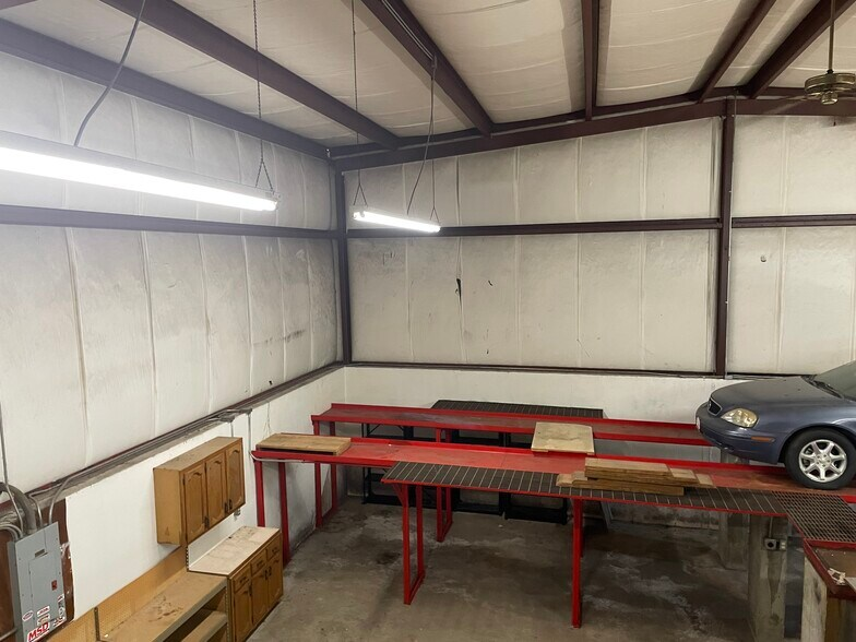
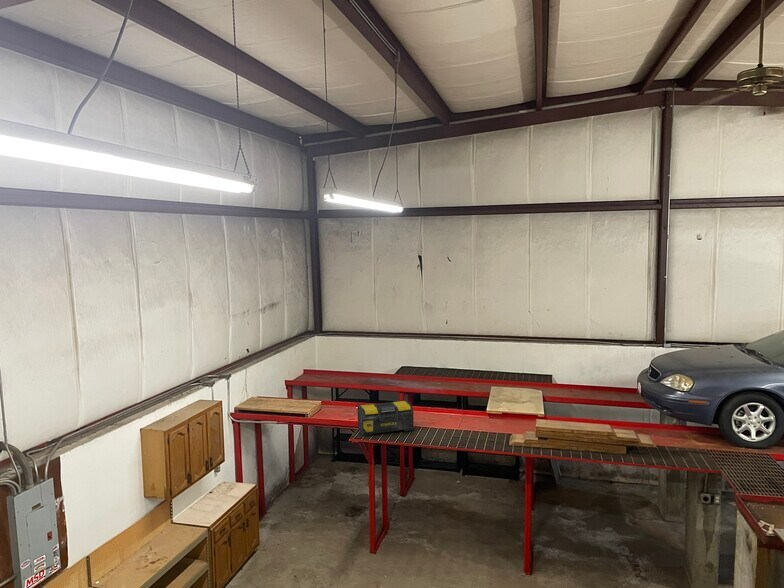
+ toolbox [356,400,415,437]
